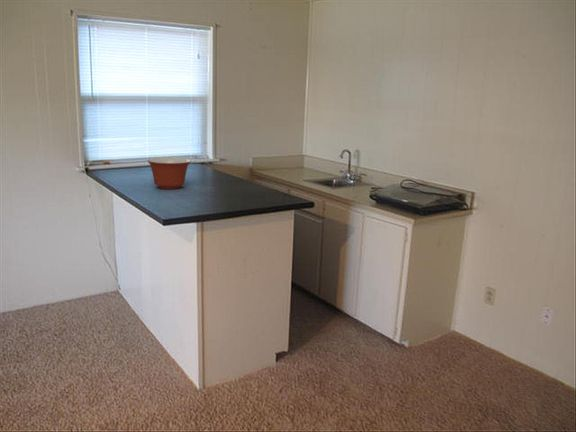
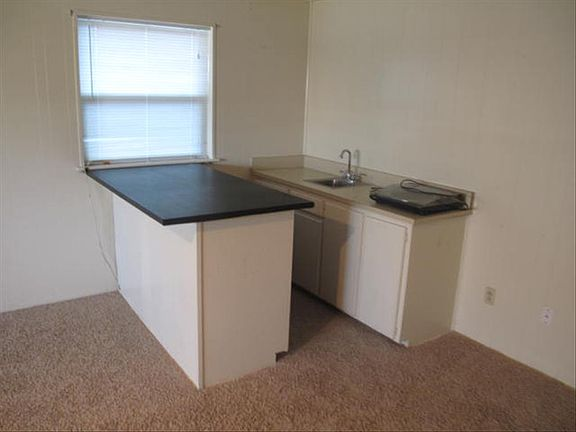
- mixing bowl [146,157,192,190]
